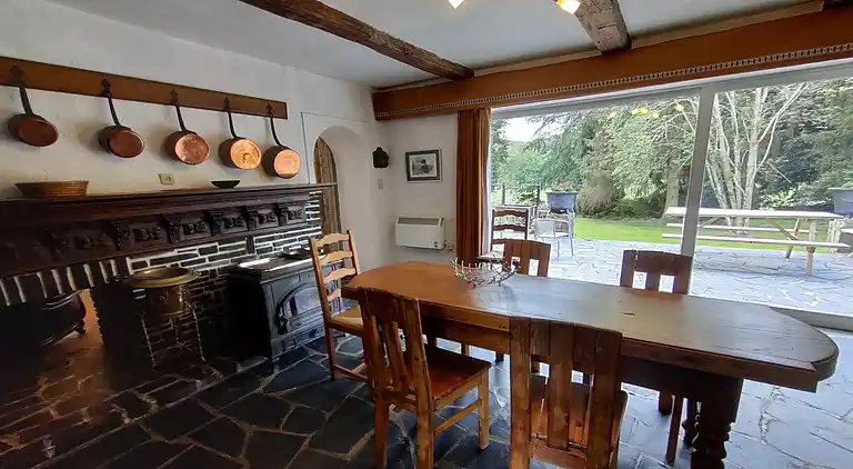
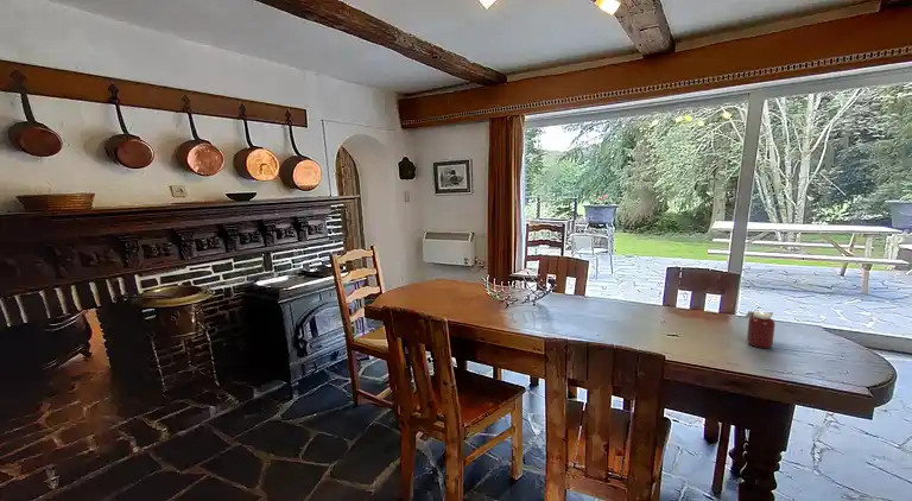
+ jar [743,310,775,349]
